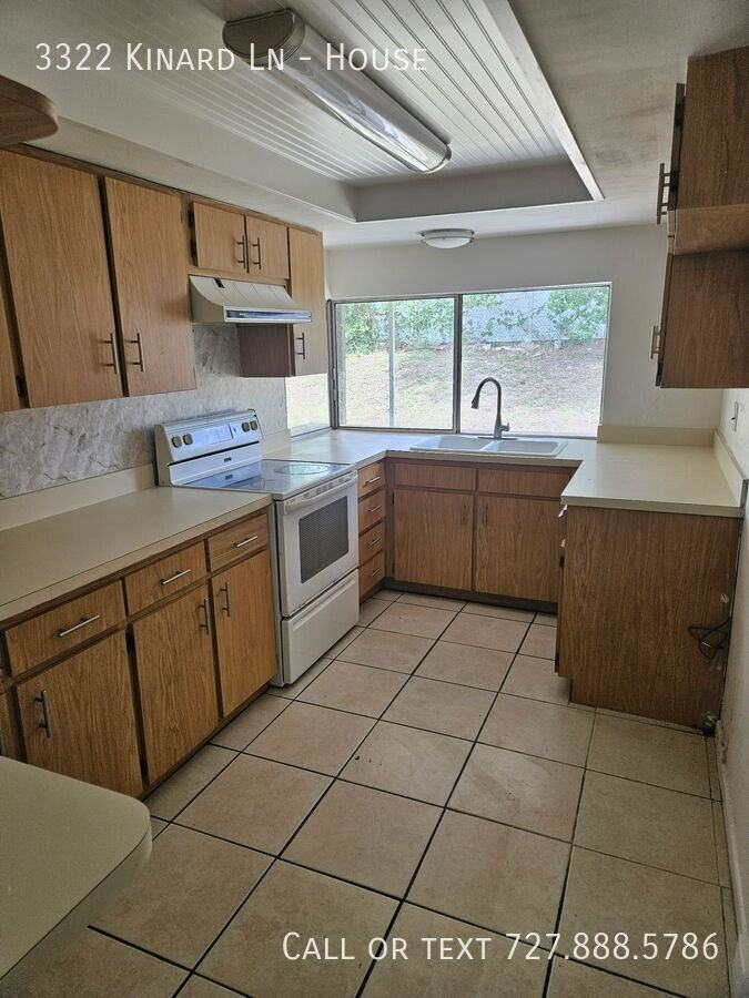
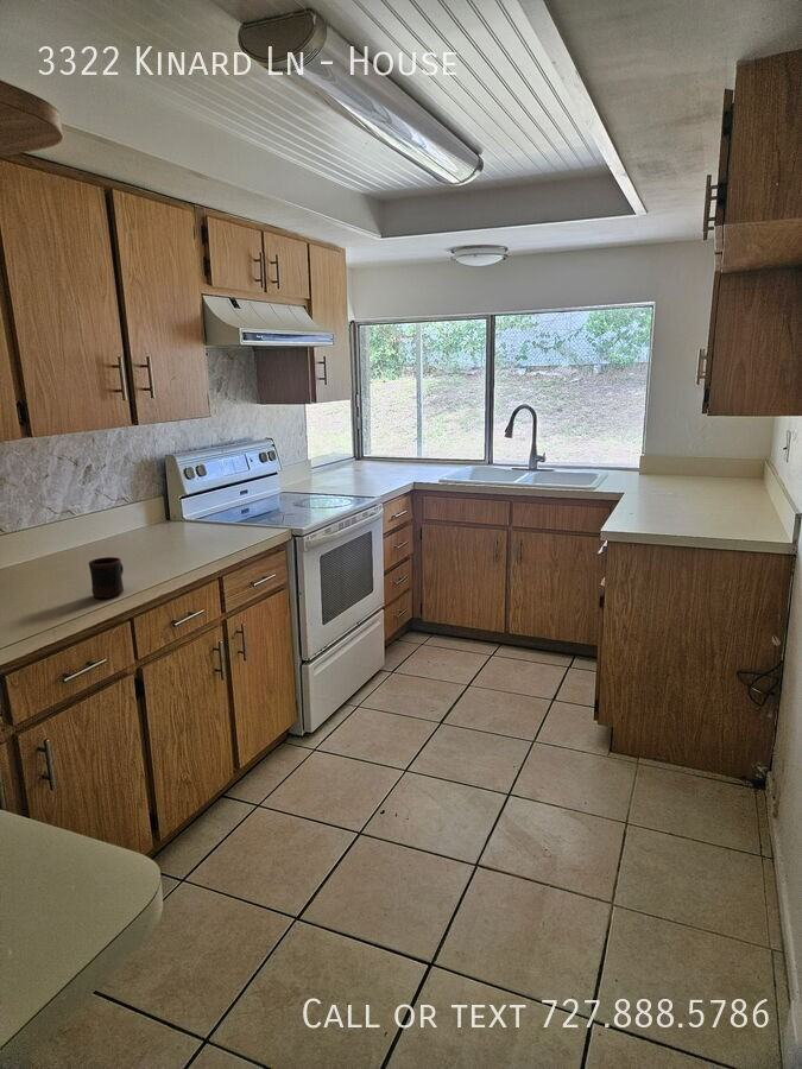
+ mug [88,556,125,599]
